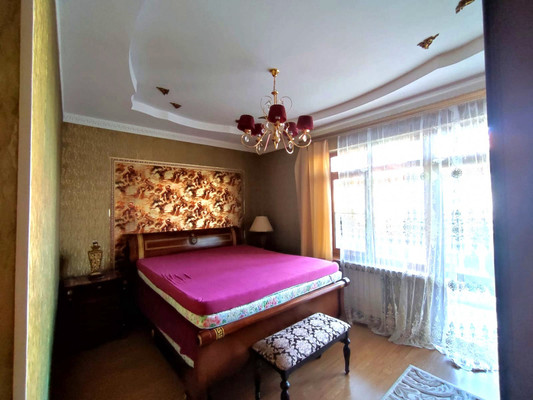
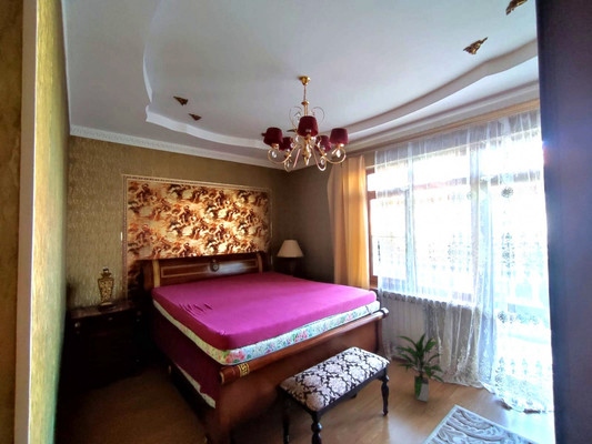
+ indoor plant [393,332,448,403]
